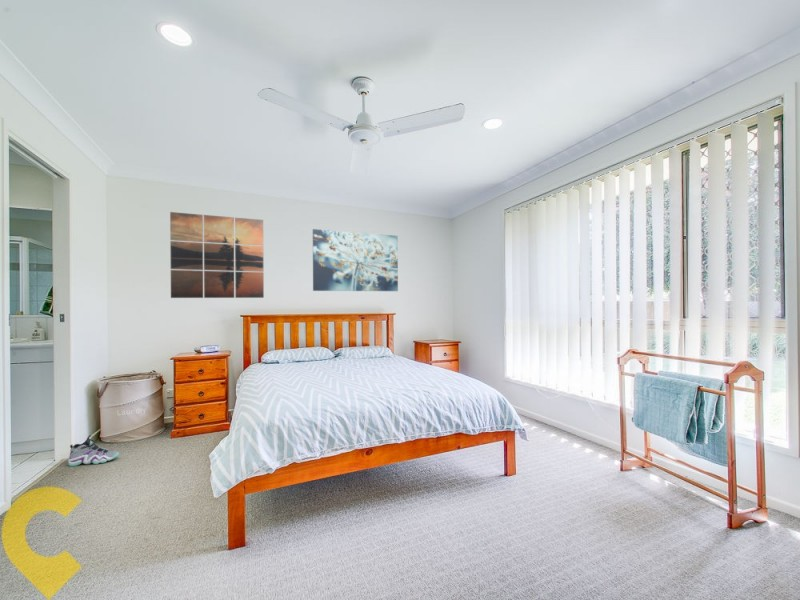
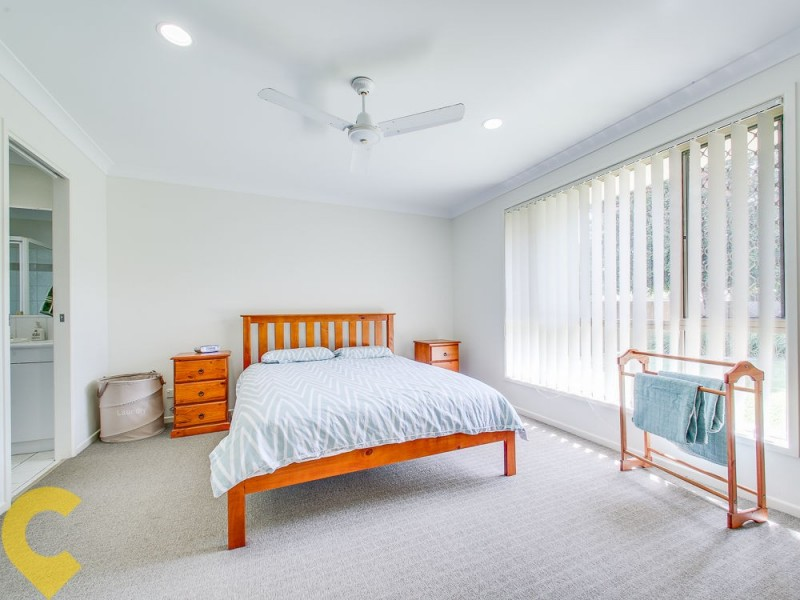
- wall art [312,228,399,292]
- wall art [169,211,265,299]
- sneaker [67,434,120,467]
